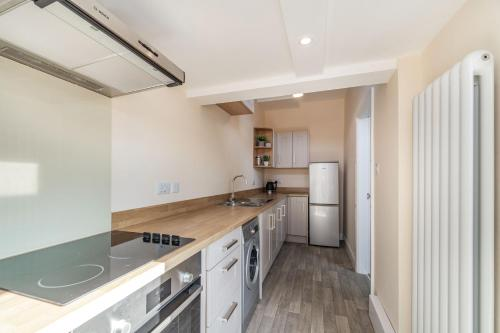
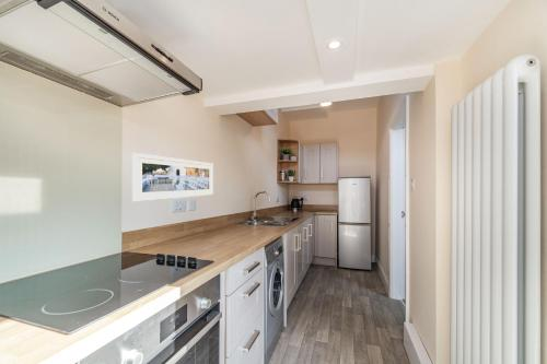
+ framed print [131,152,214,203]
